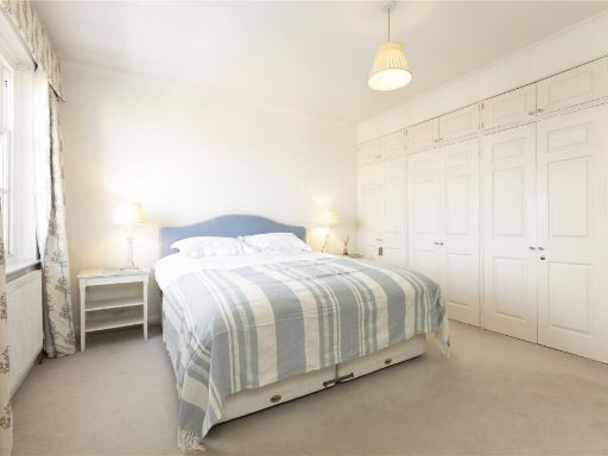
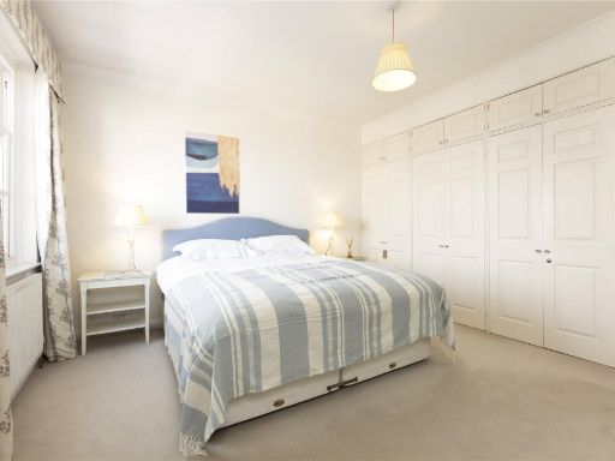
+ wall art [184,130,241,215]
